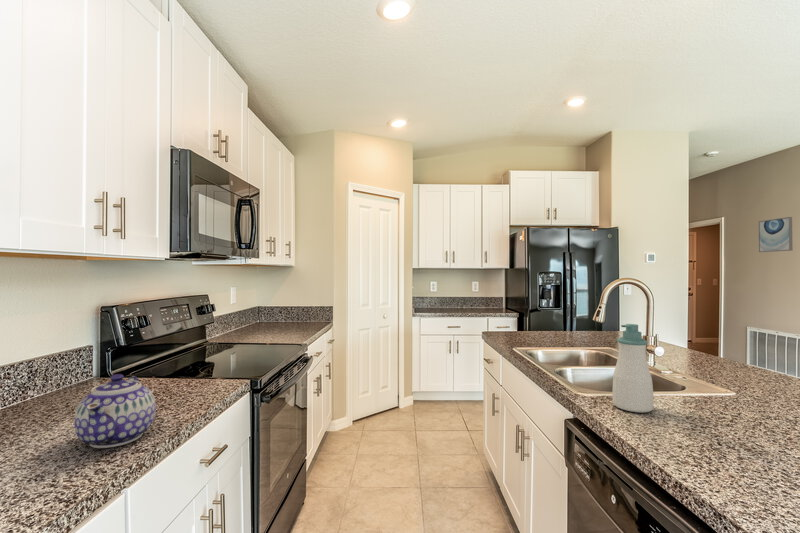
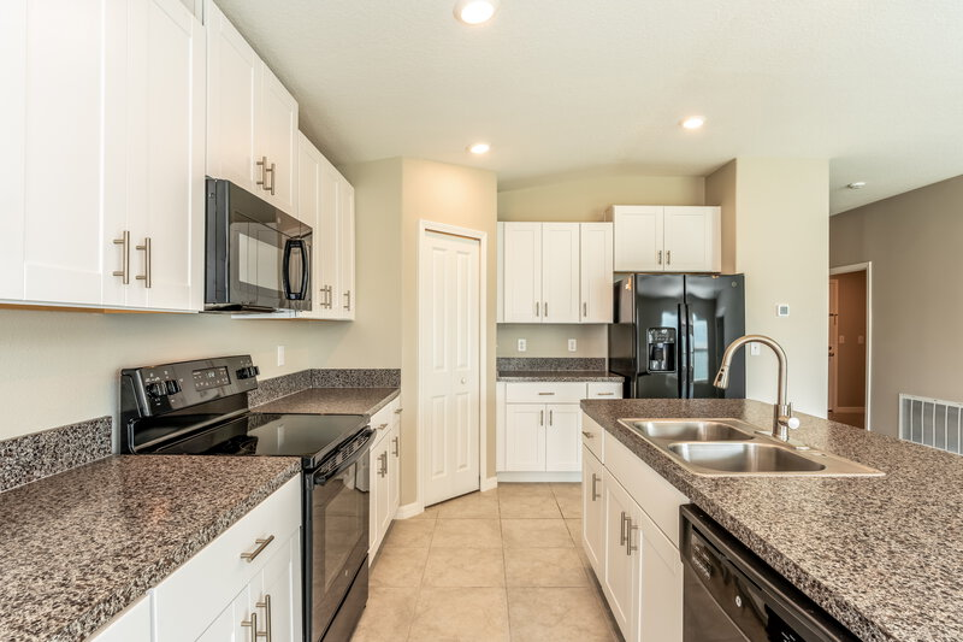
- teapot [73,373,157,449]
- wall art [758,216,794,253]
- soap bottle [612,323,654,414]
